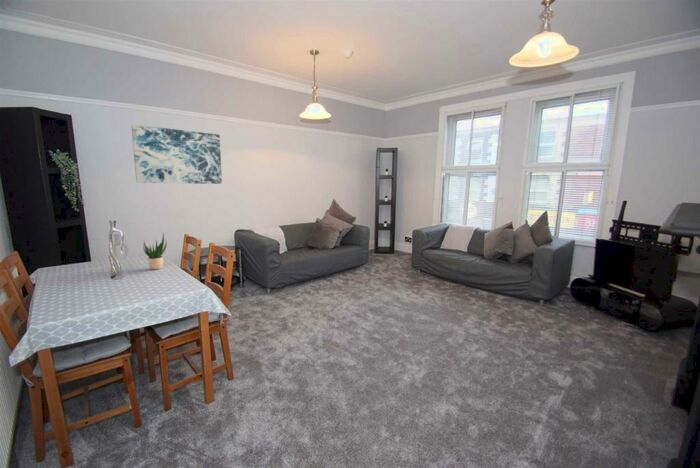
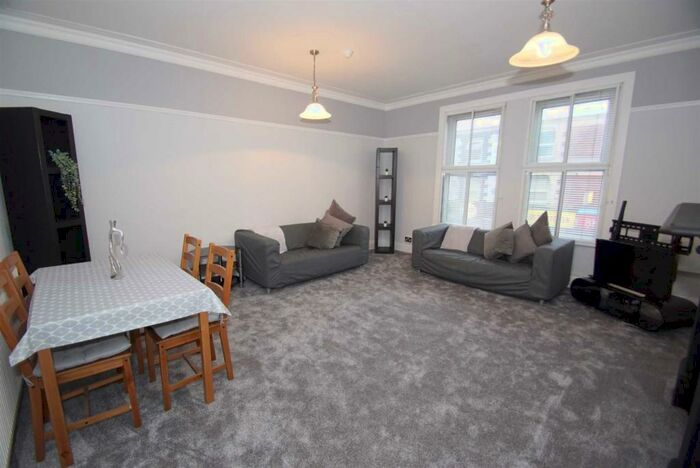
- potted plant [141,233,168,270]
- wall art [130,123,223,185]
